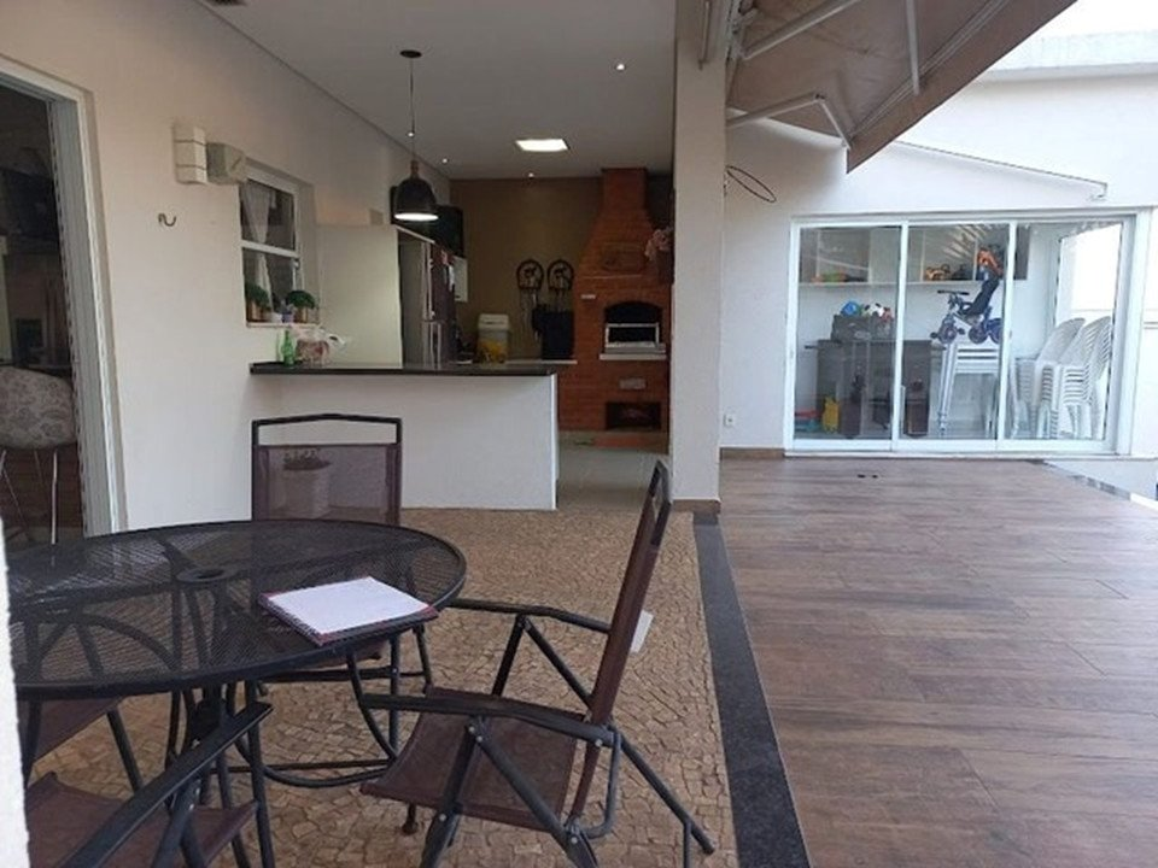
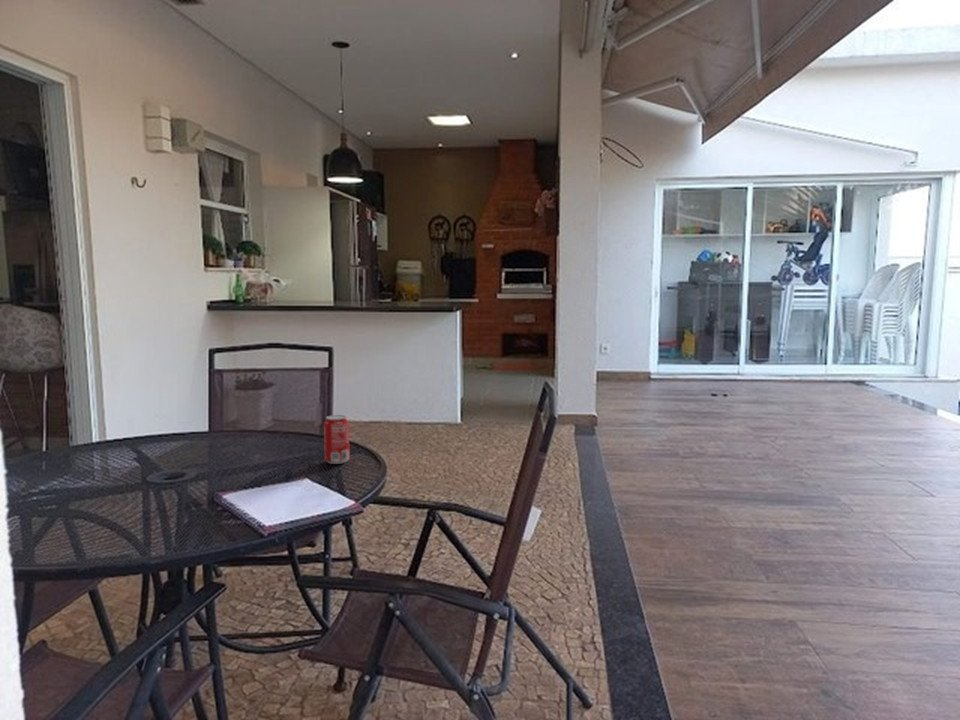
+ beverage can [323,414,351,465]
